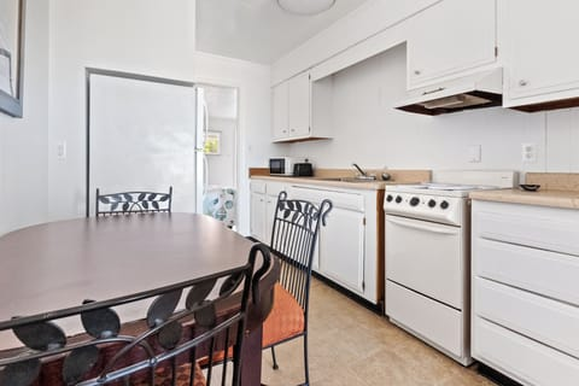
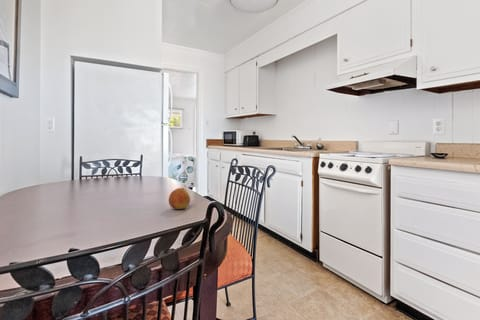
+ fruit [168,187,191,210]
